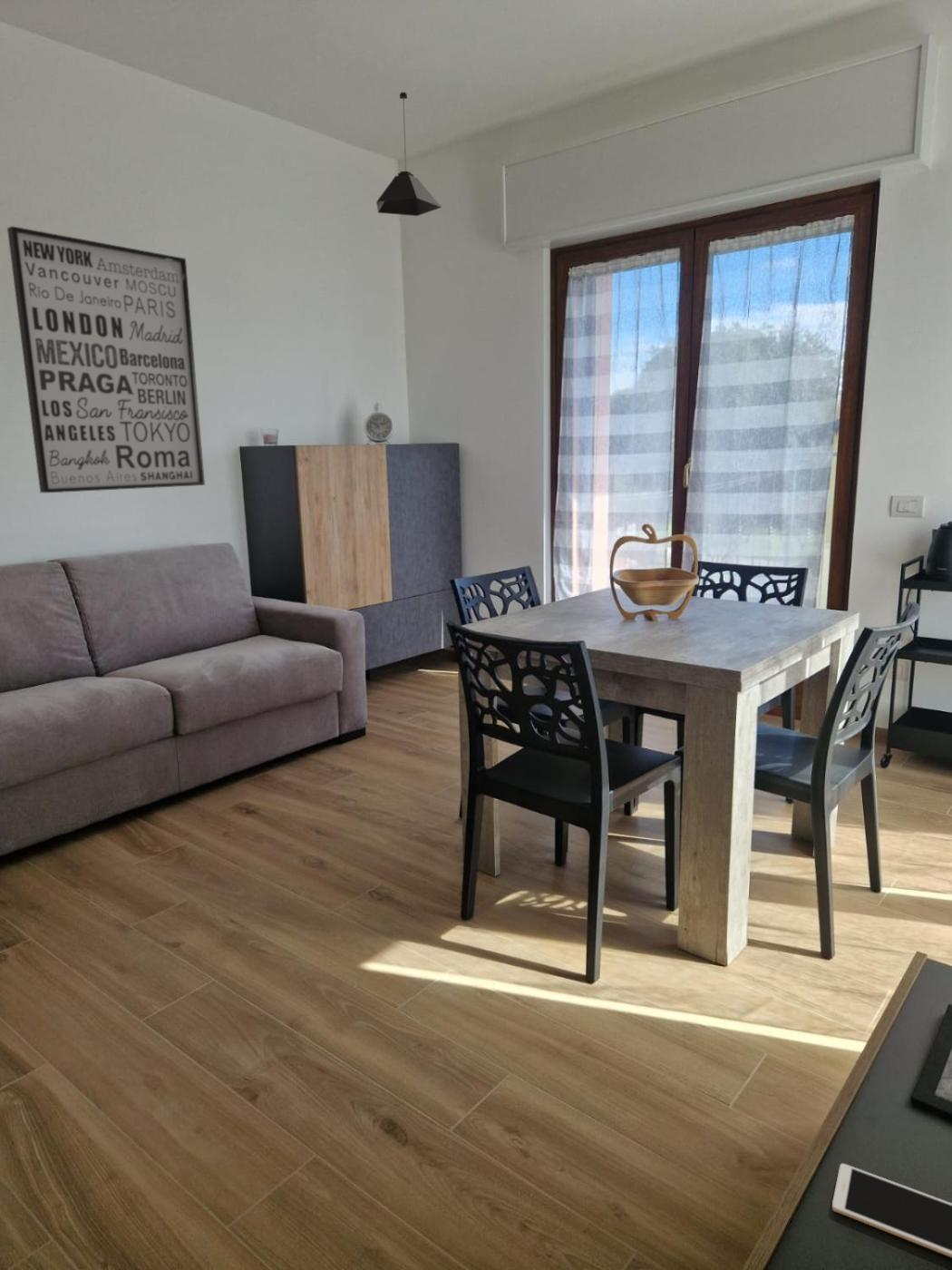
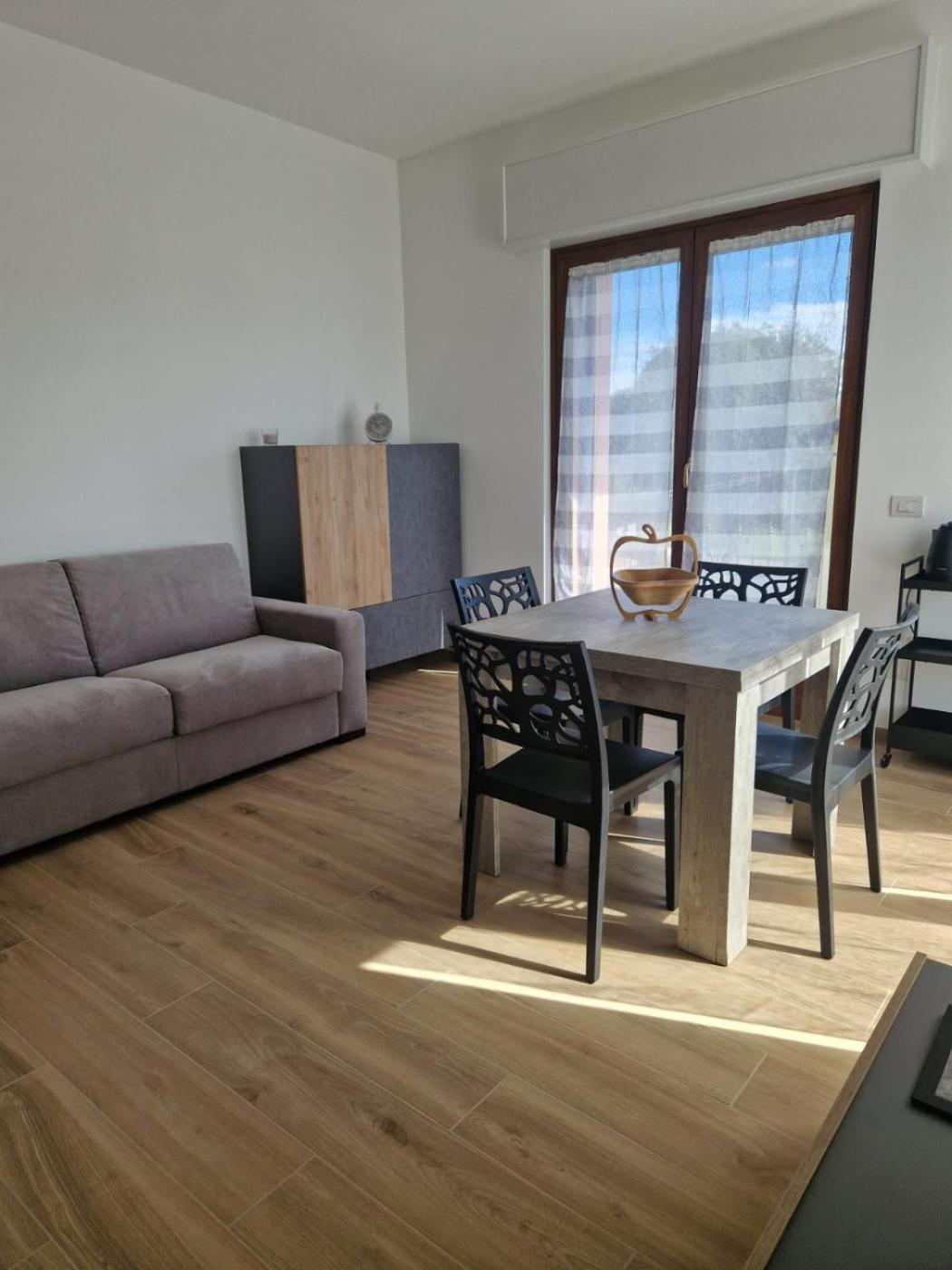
- pendant lamp [375,92,442,217]
- wall art [6,225,206,493]
- cell phone [831,1163,952,1258]
